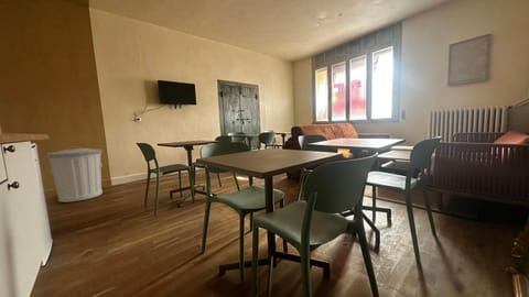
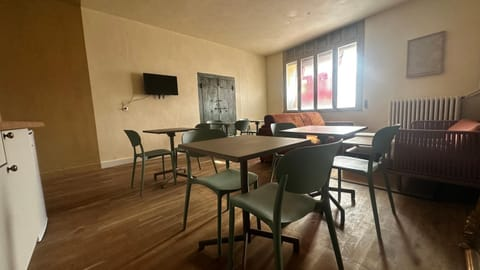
- trash can [45,145,104,204]
